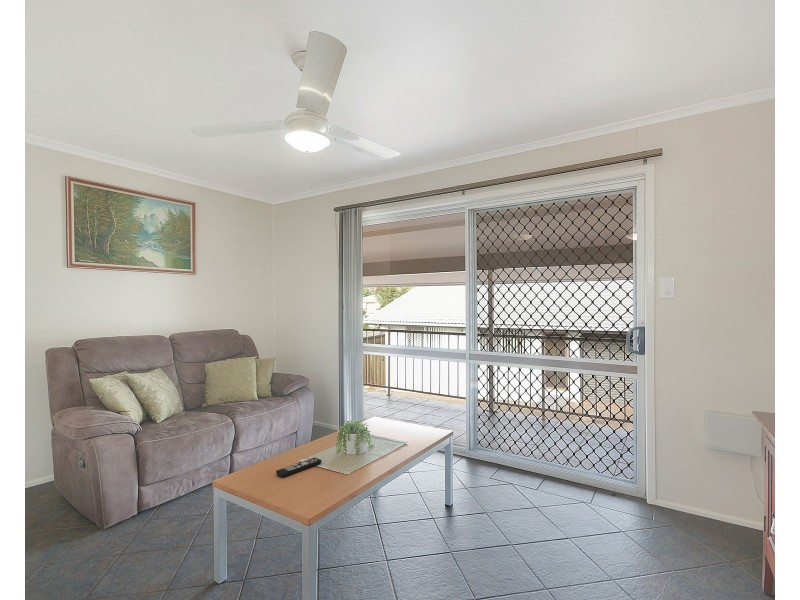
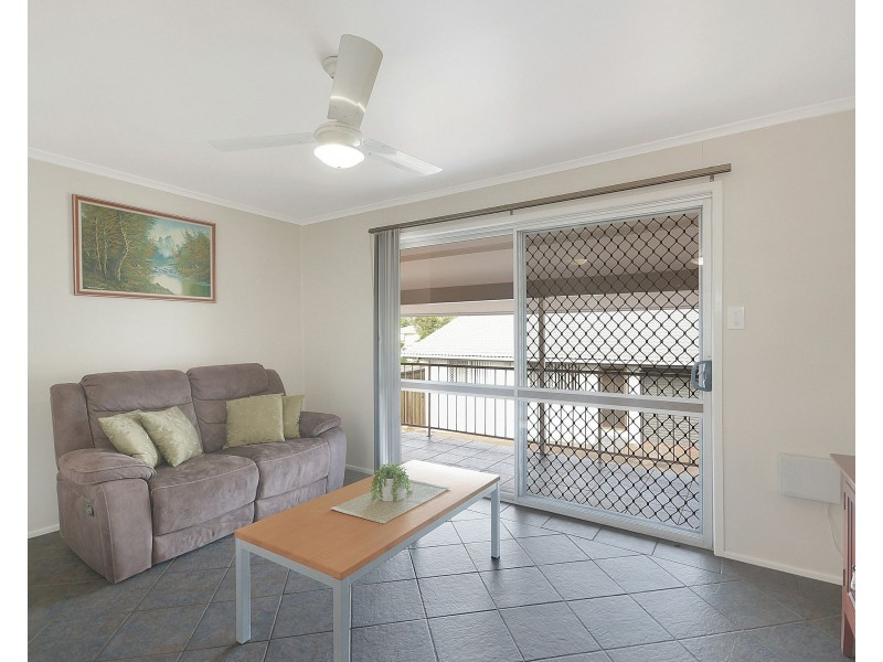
- remote control [275,457,322,478]
